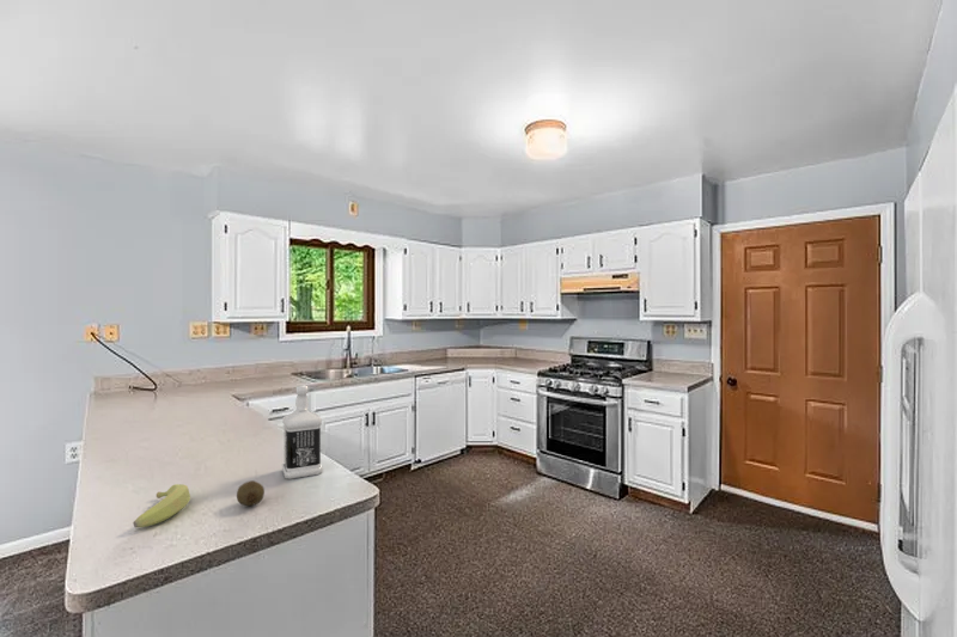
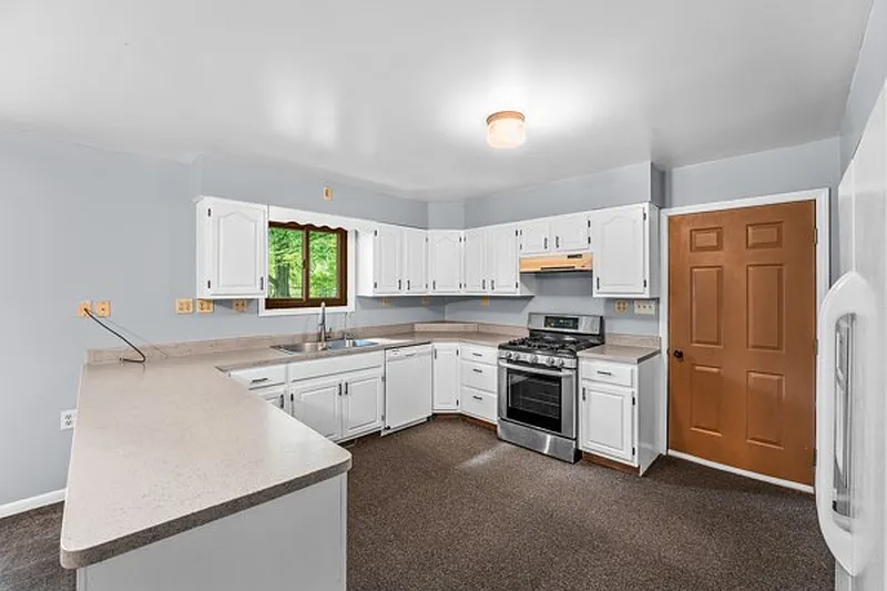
- fruit [236,479,266,507]
- bottle [281,385,323,480]
- banana [132,483,191,528]
